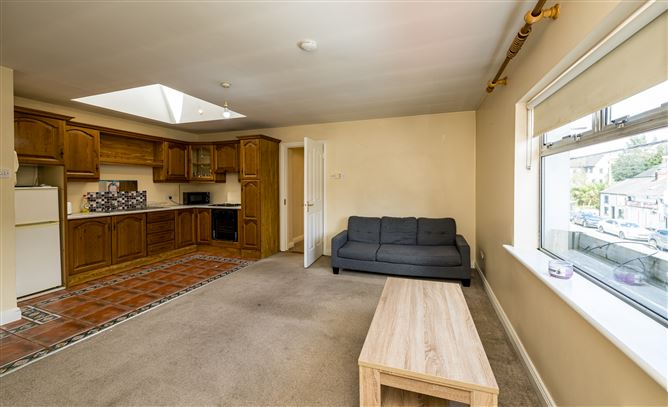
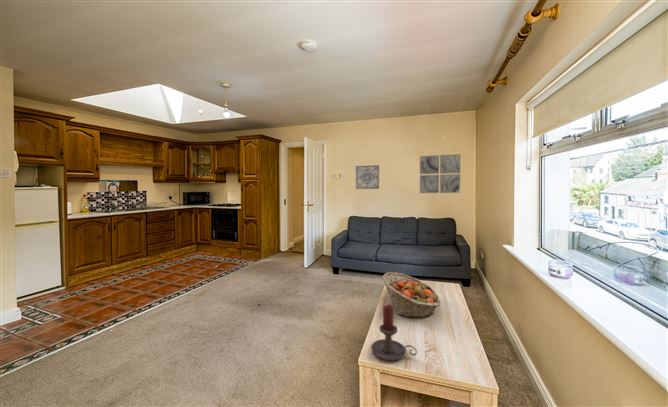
+ fruit basket [382,271,442,319]
+ wall art [419,153,461,194]
+ candle holder [370,304,418,362]
+ wall art [355,164,380,190]
